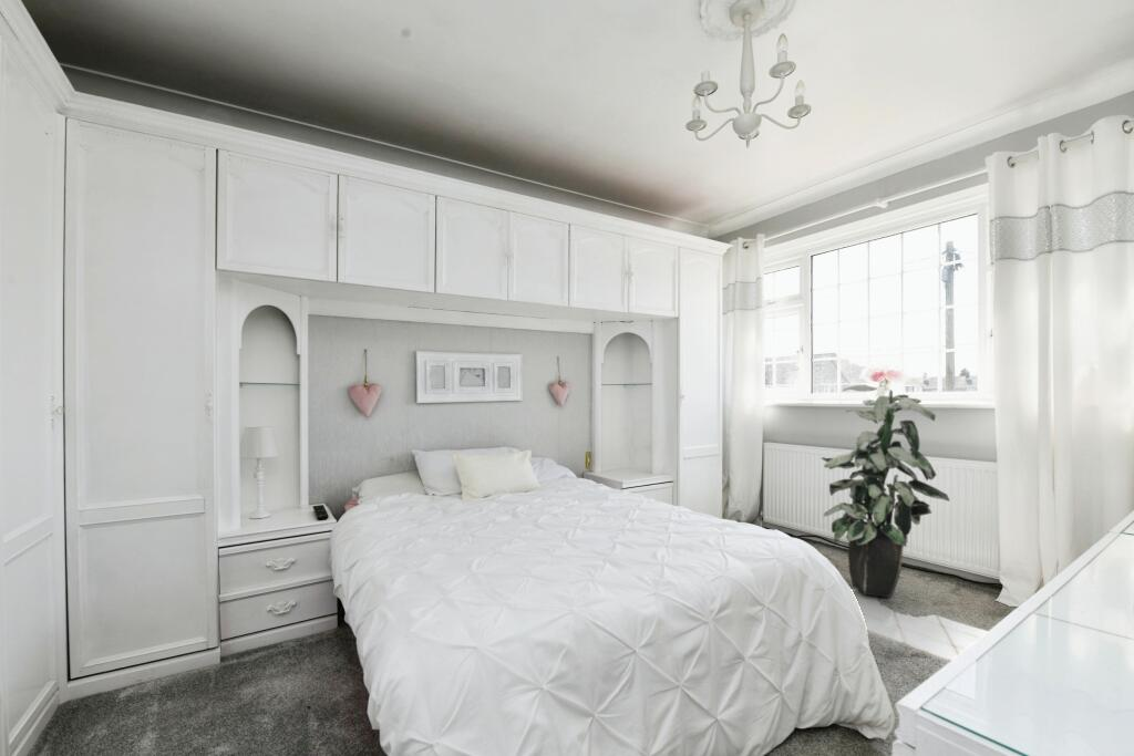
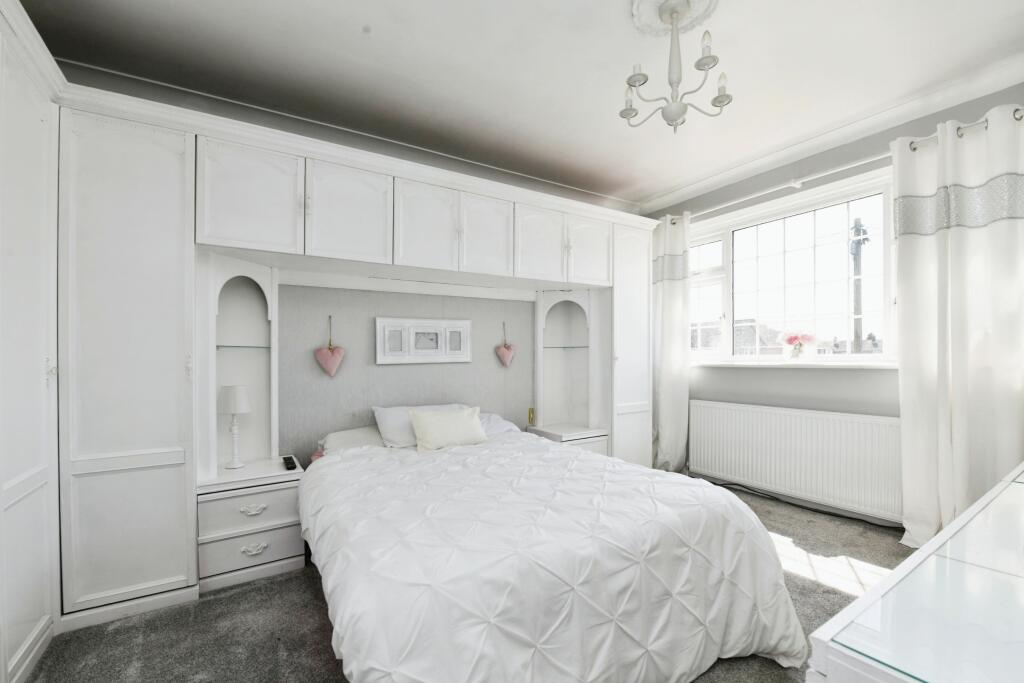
- indoor plant [819,384,951,599]
